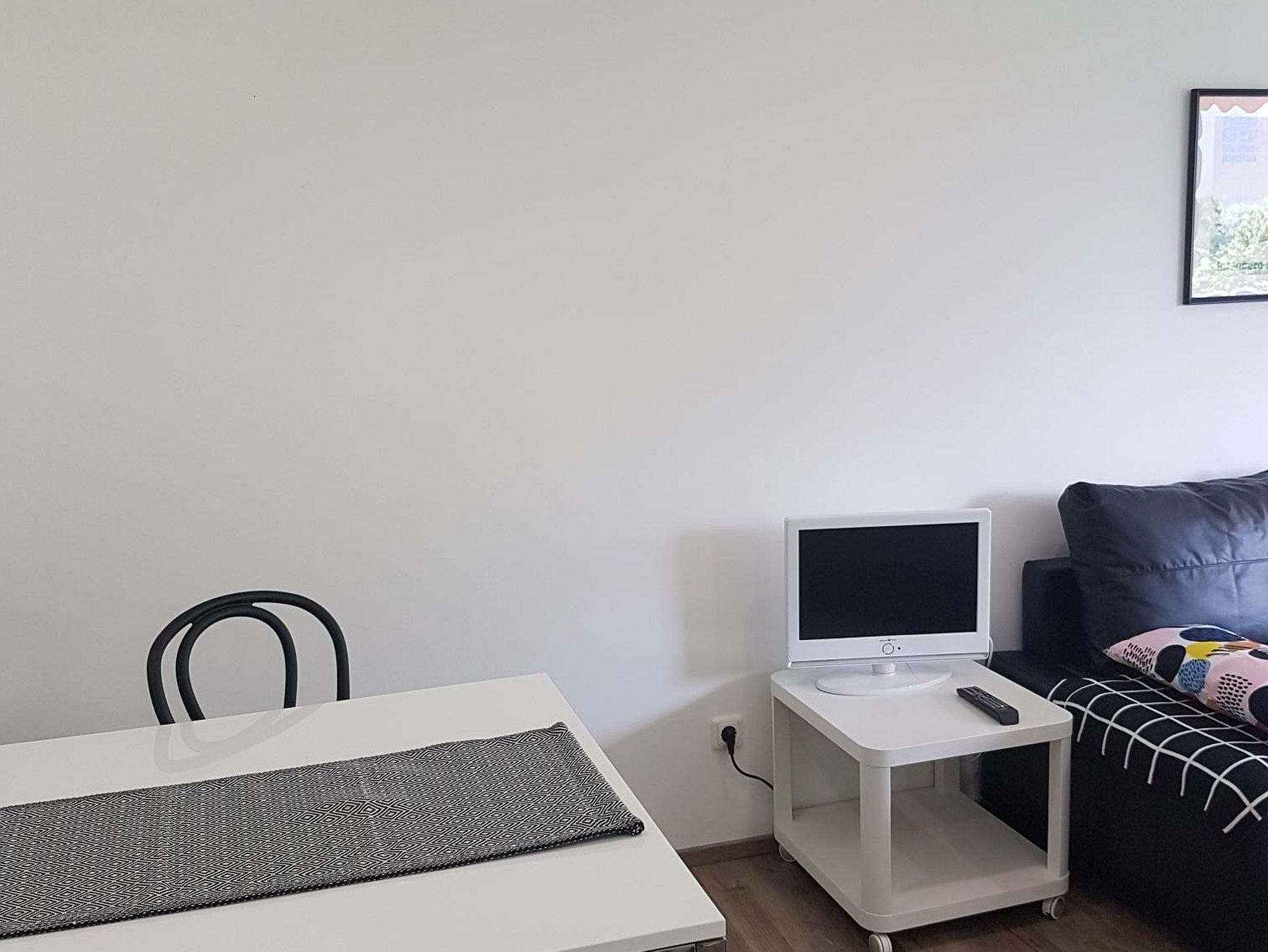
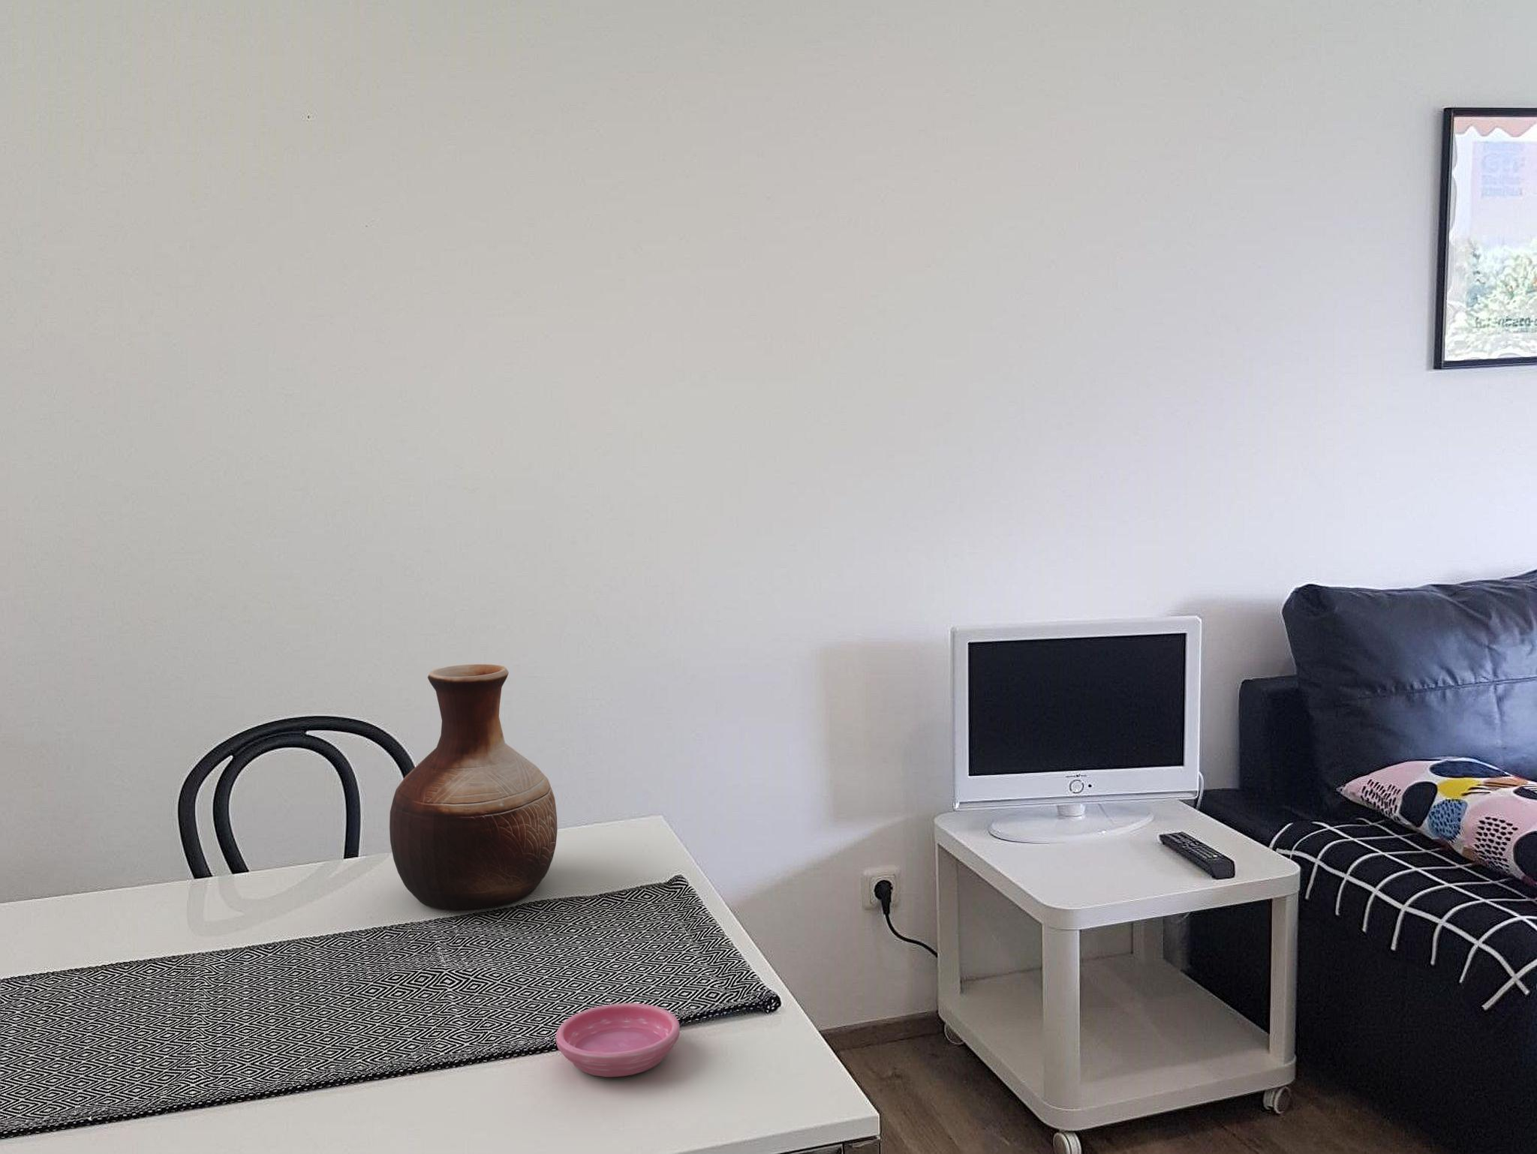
+ saucer [555,1002,681,1078]
+ vase [389,663,559,912]
